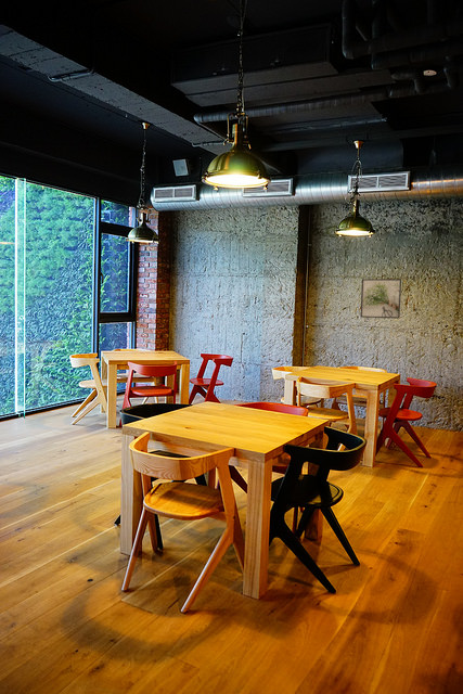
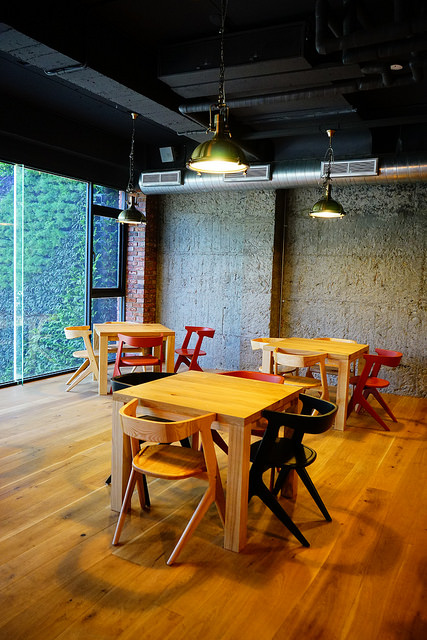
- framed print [360,278,402,320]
